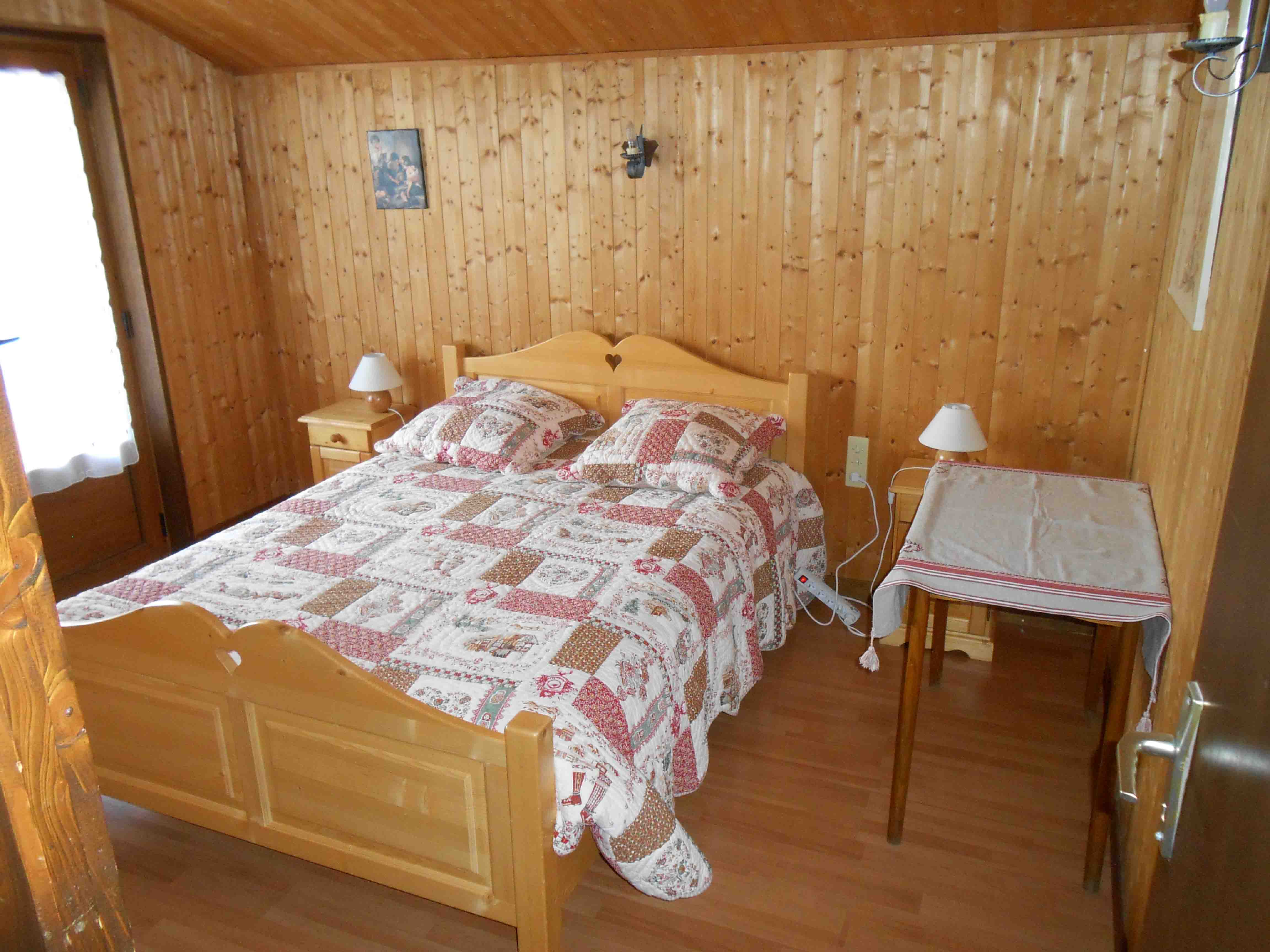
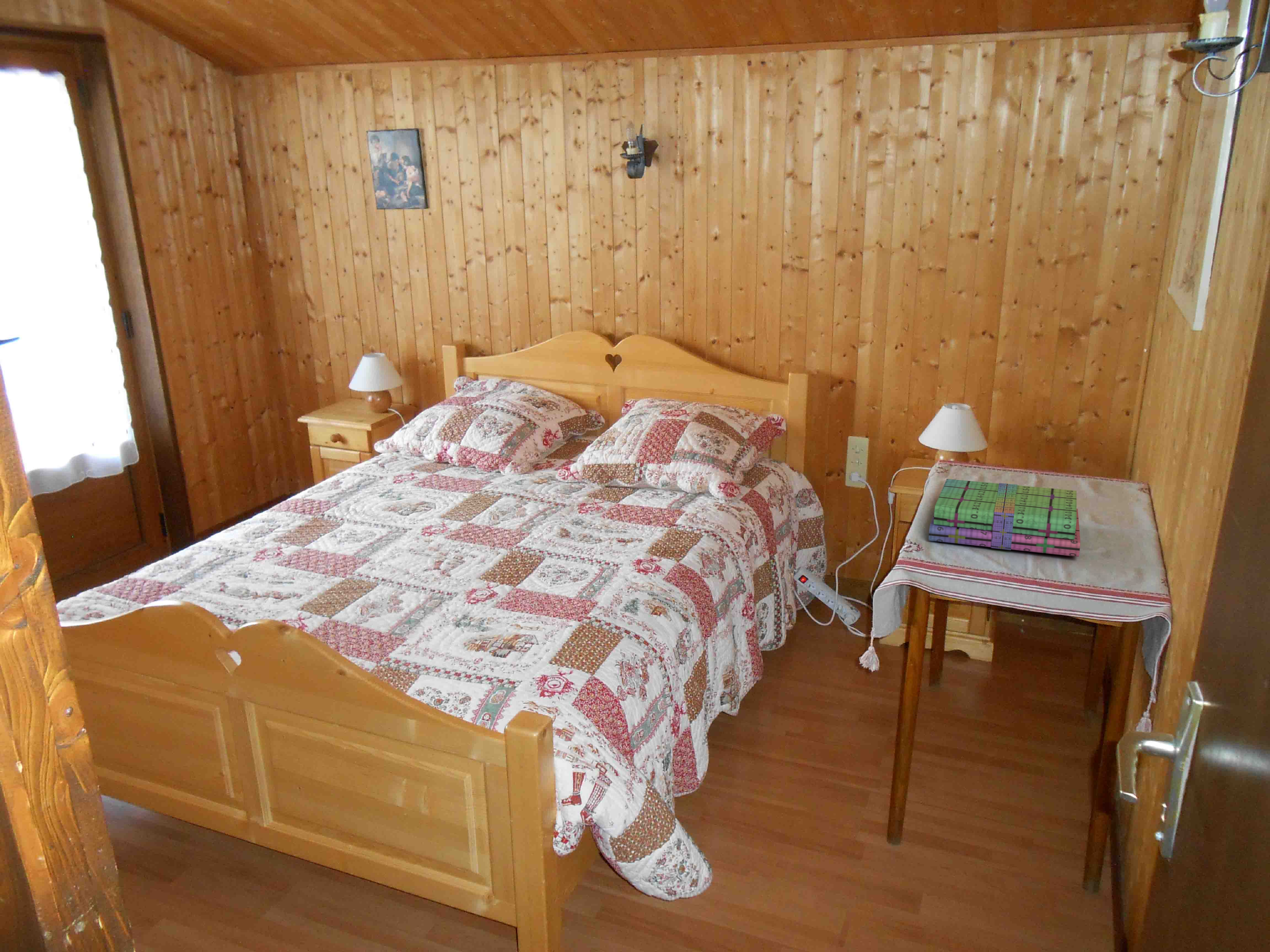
+ stack of books [928,478,1081,557]
